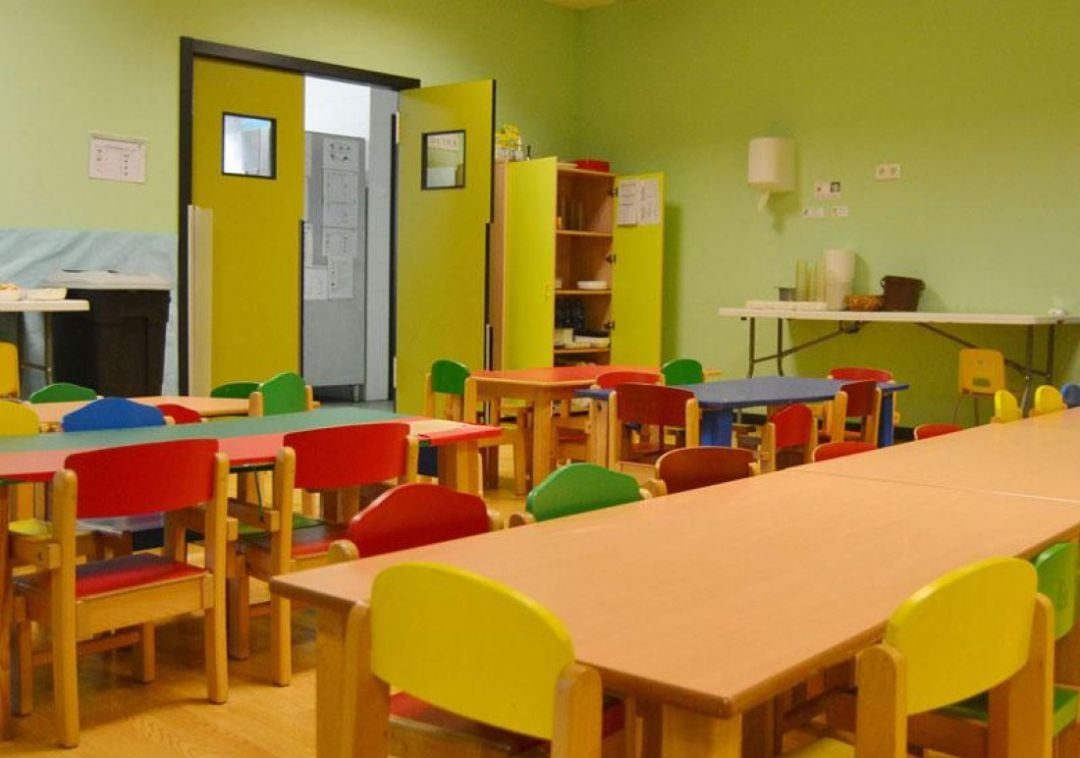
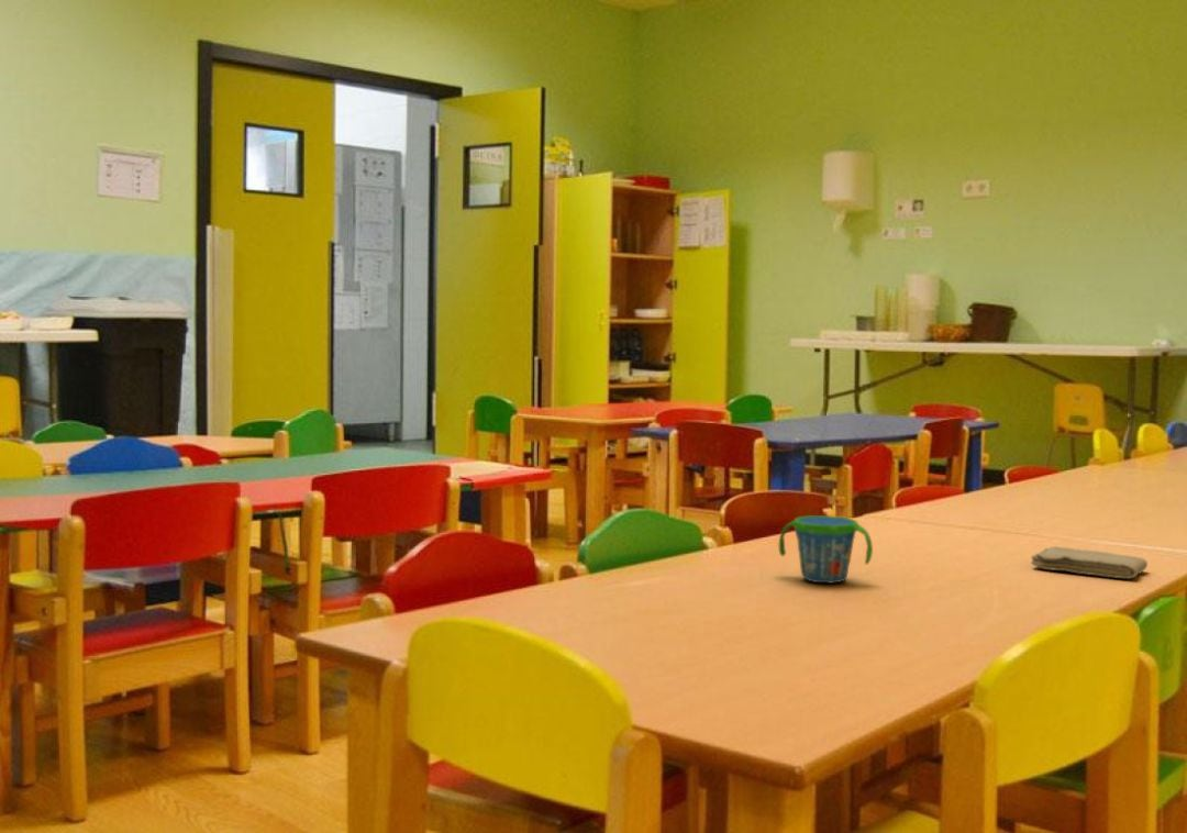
+ snack cup [778,514,874,585]
+ washcloth [1030,545,1149,580]
